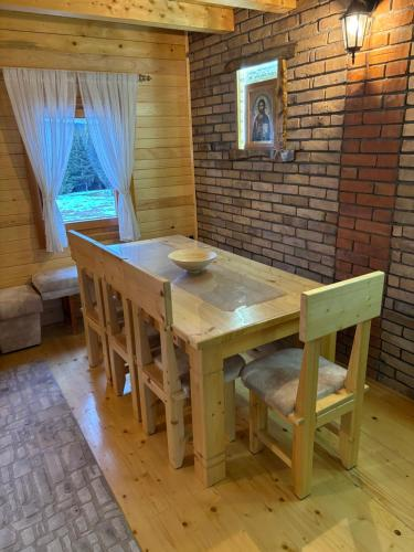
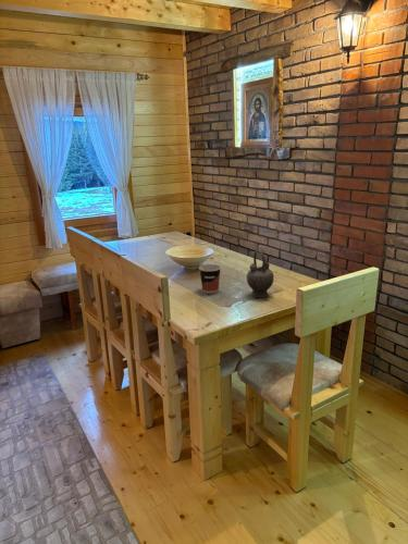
+ cup [198,263,222,294]
+ teapot [246,249,275,298]
